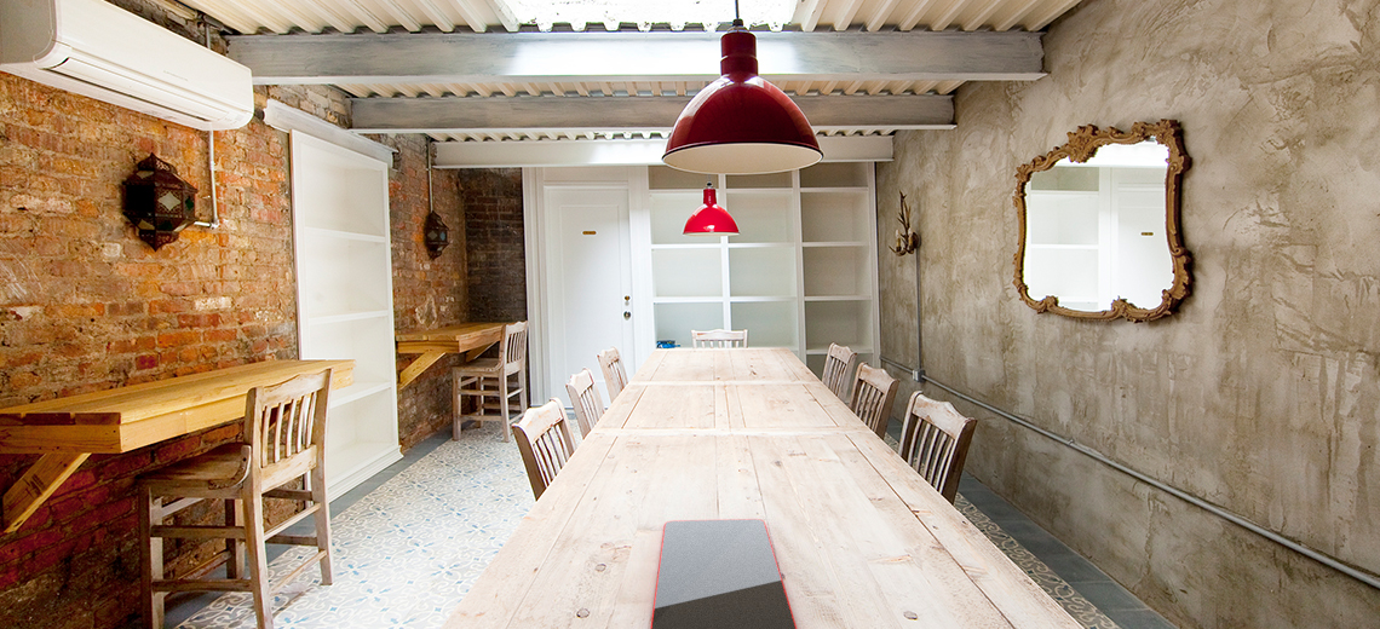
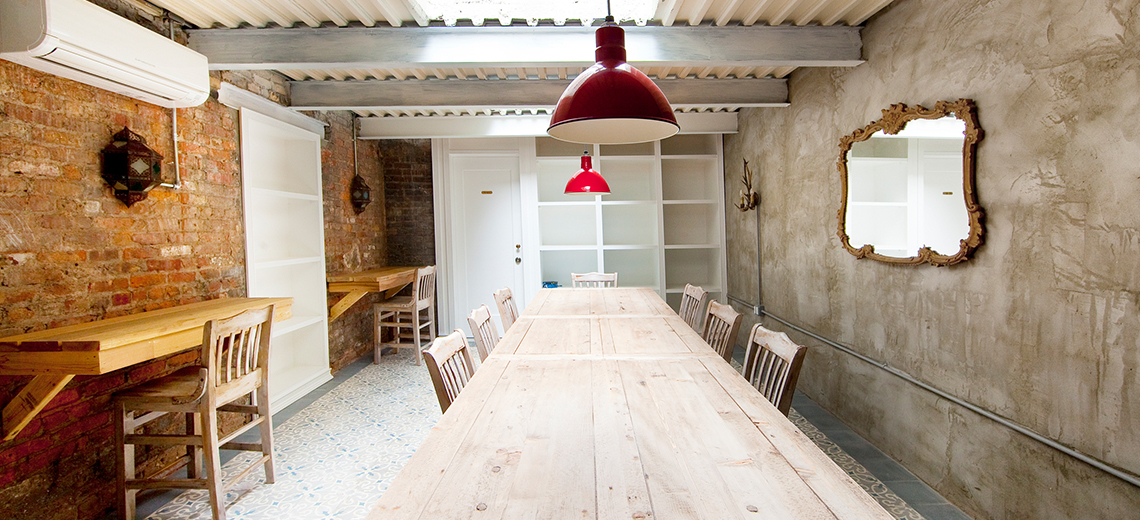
- cutting board [649,518,798,629]
